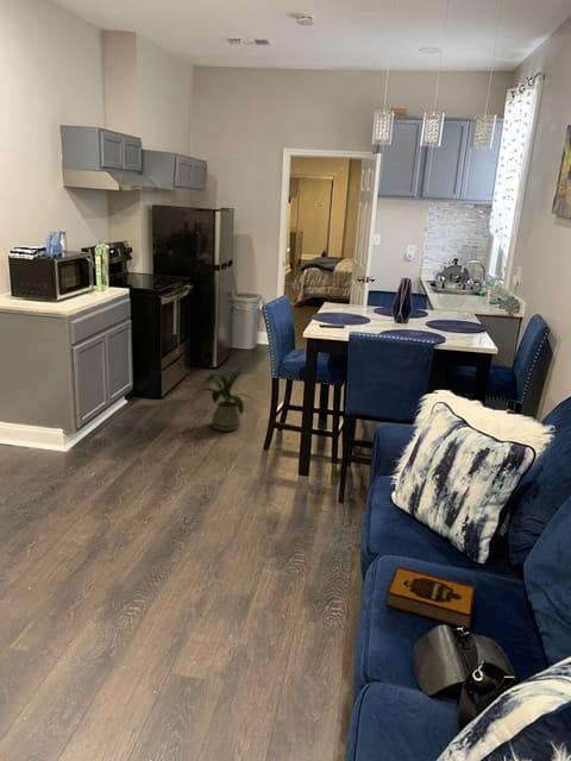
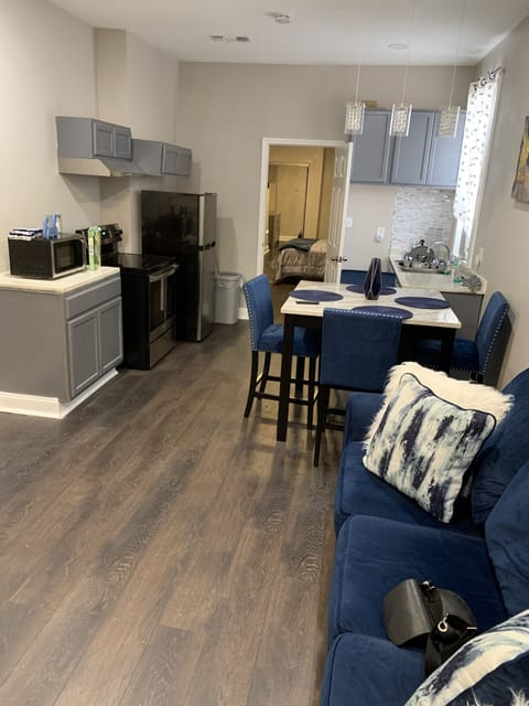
- hardback book [385,565,477,630]
- house plant [190,367,262,432]
